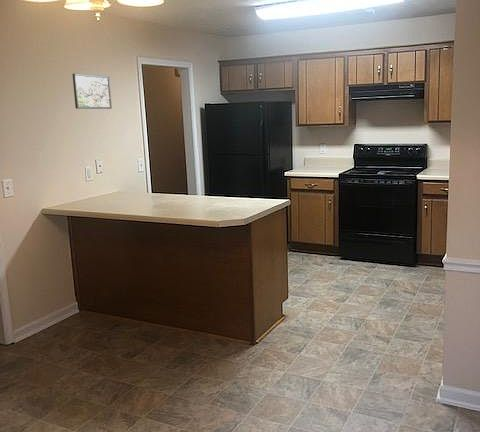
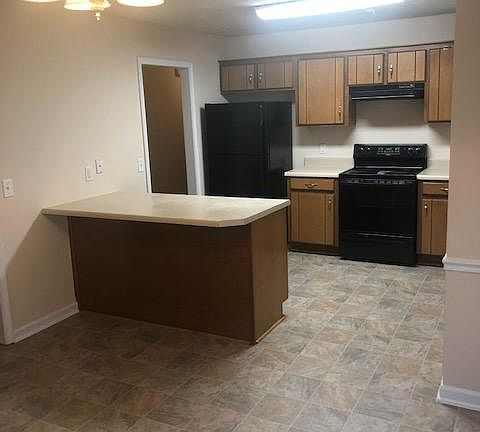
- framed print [71,73,113,110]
